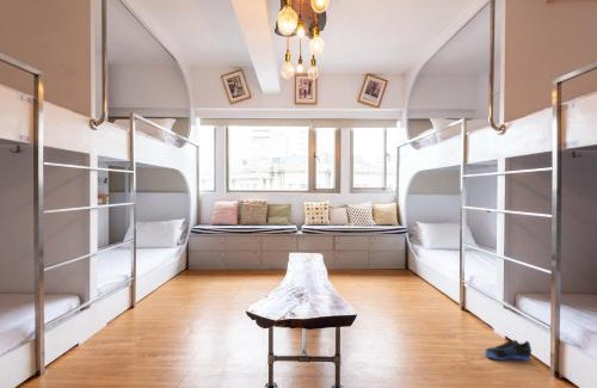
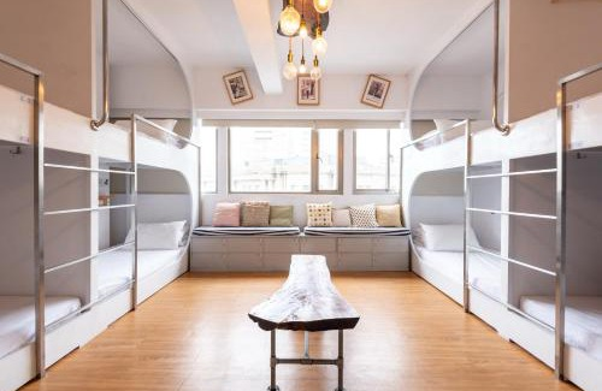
- sneaker [484,339,533,362]
